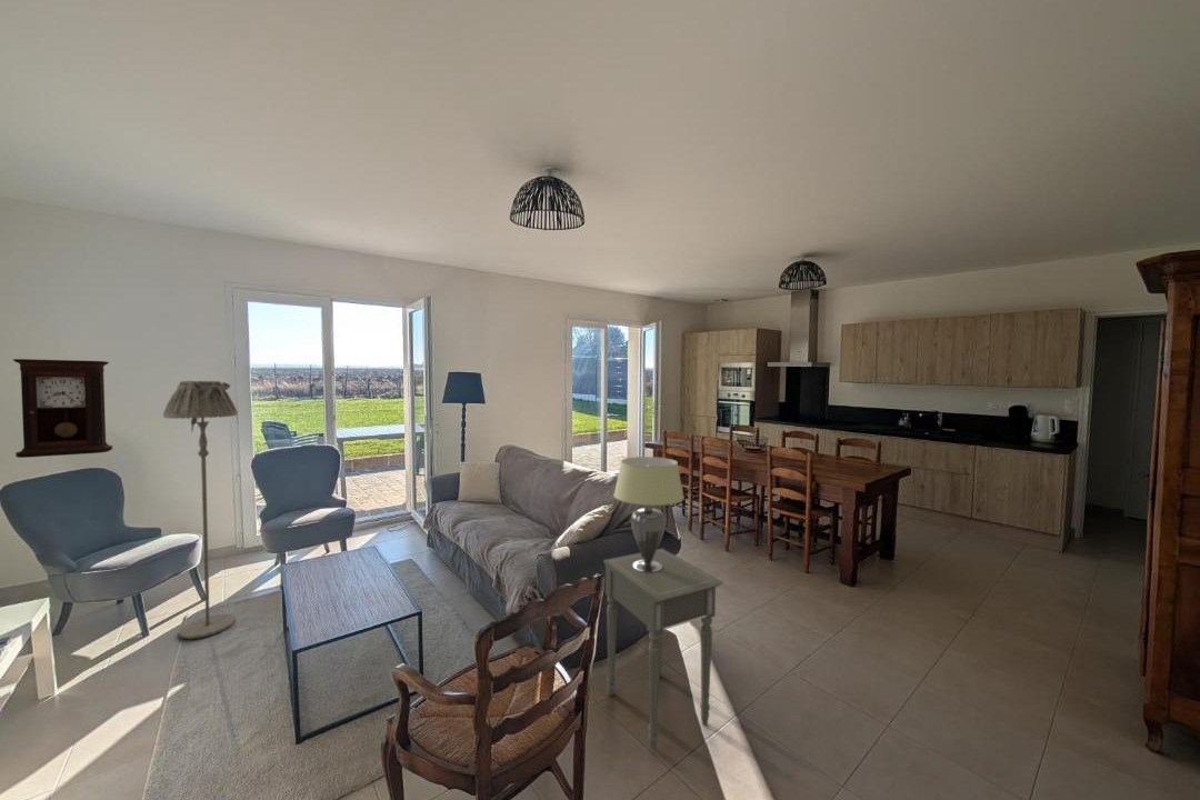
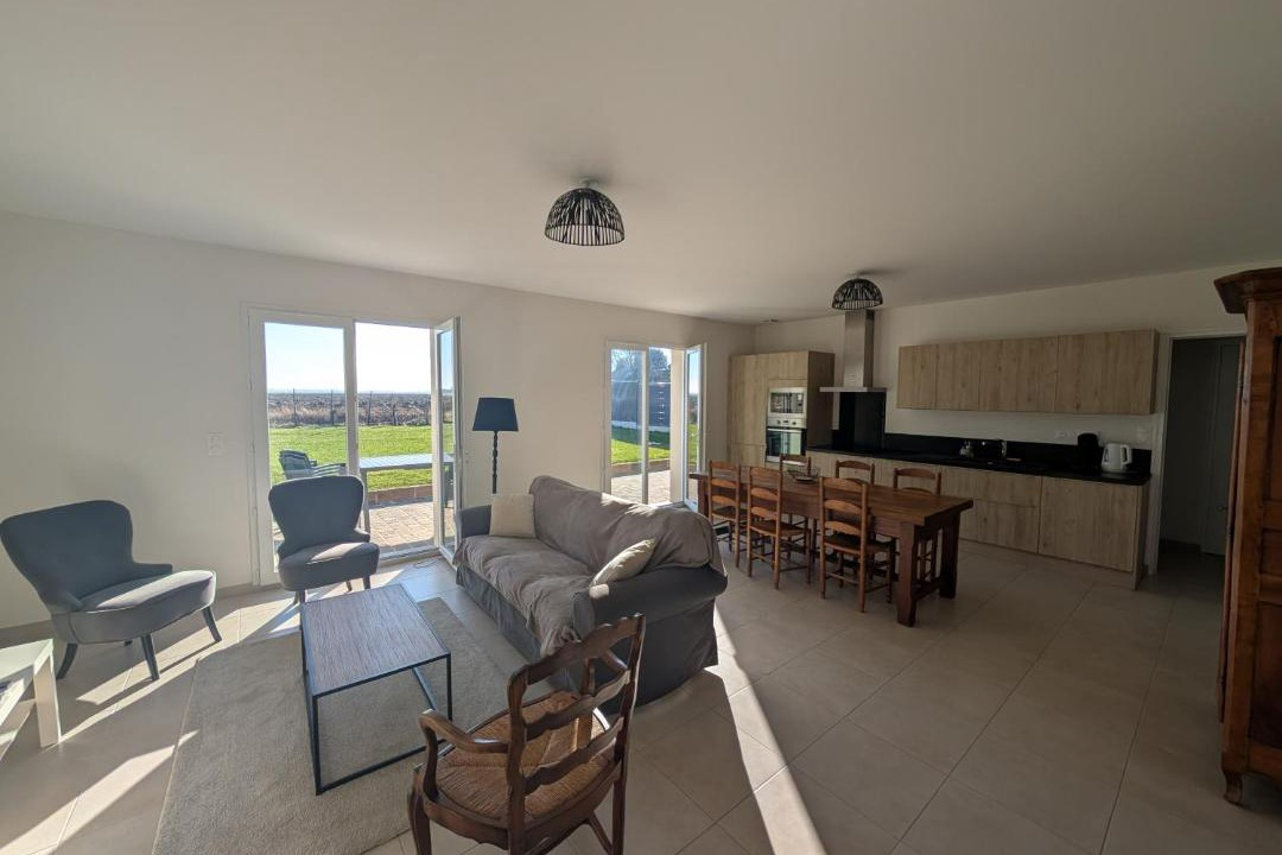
- side table [602,548,724,749]
- pendulum clock [12,358,114,459]
- floor lamp [162,380,239,640]
- lampshade [612,456,686,572]
